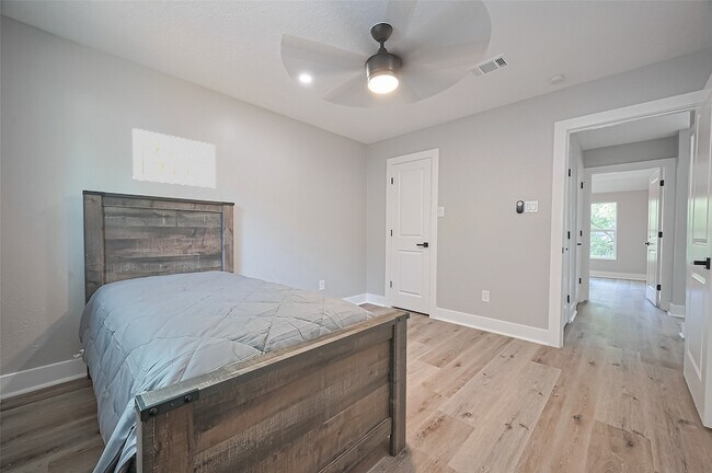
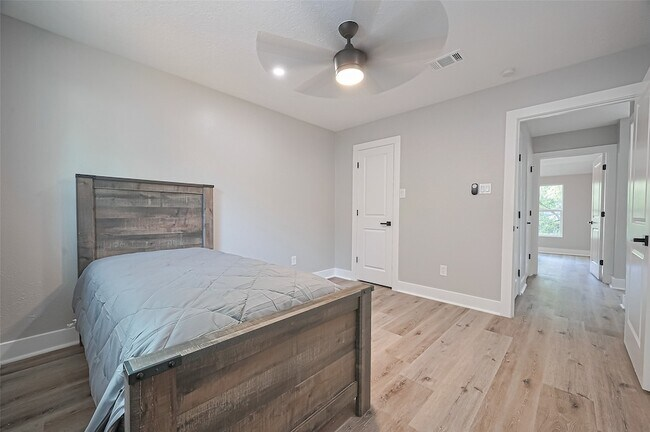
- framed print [131,127,217,188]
